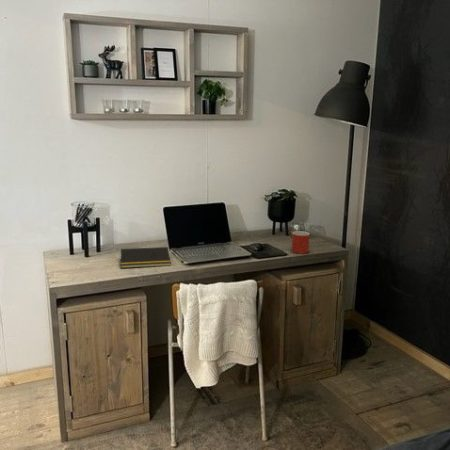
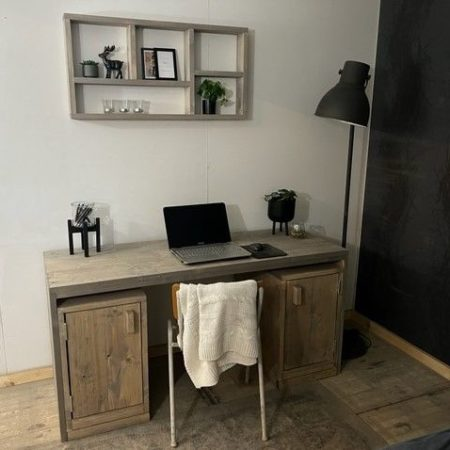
- notepad [119,246,172,269]
- mug [291,230,311,255]
